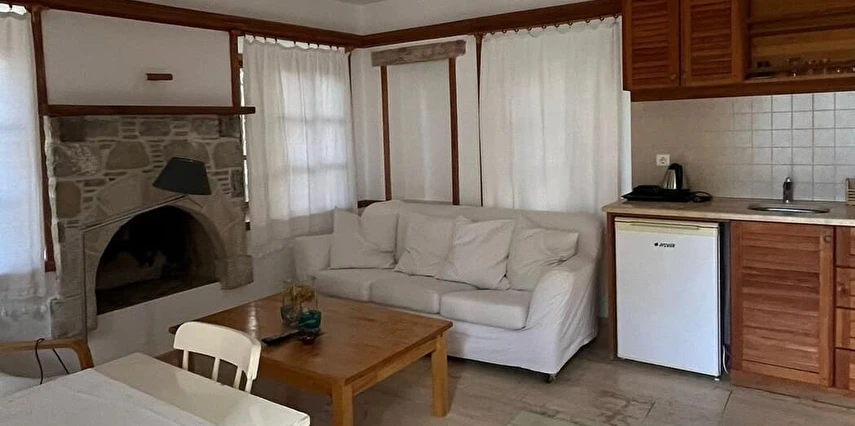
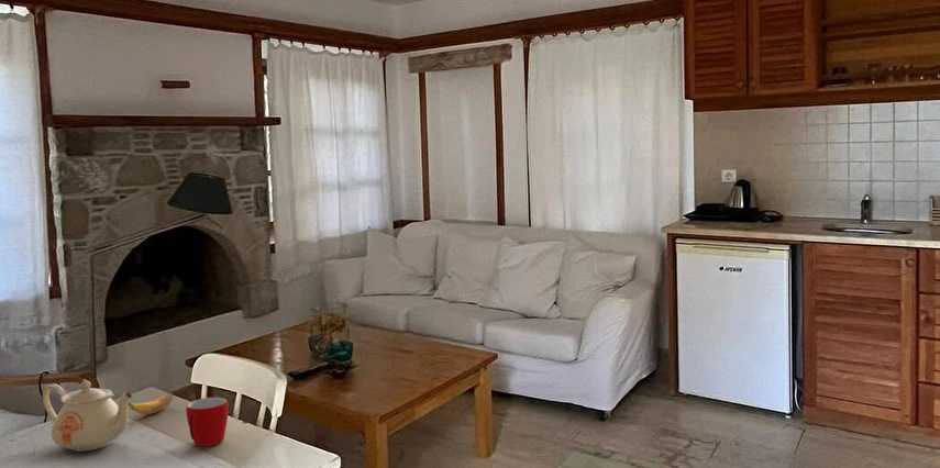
+ banana [128,390,174,415]
+ mug [185,397,230,447]
+ teapot [41,378,134,453]
